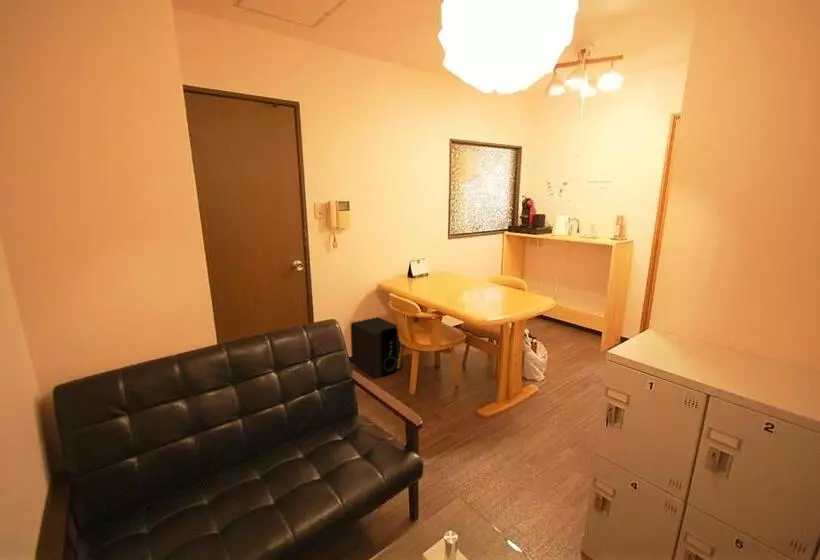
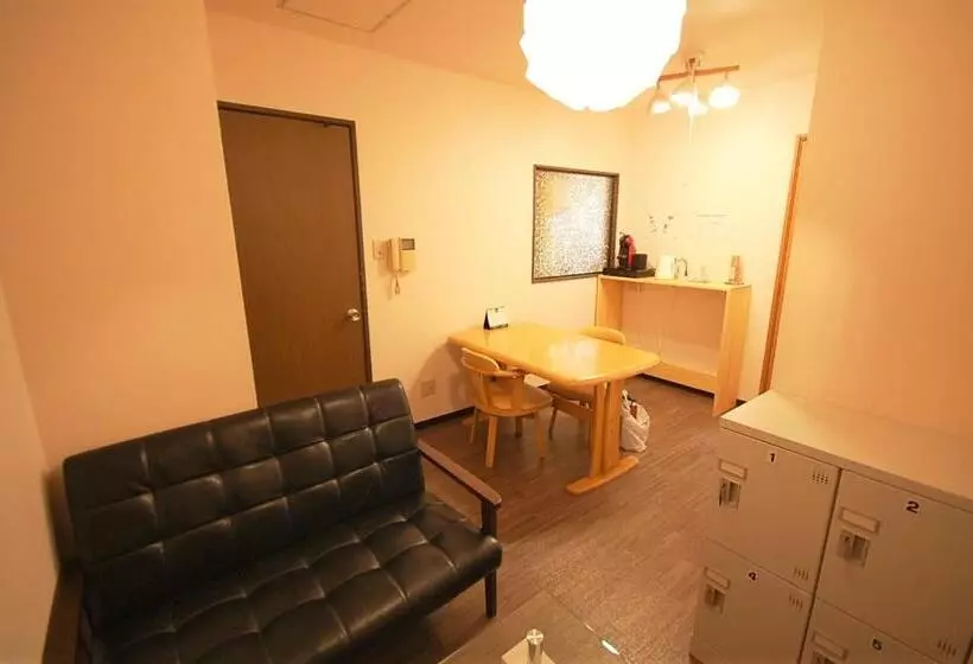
- speaker [350,316,403,379]
